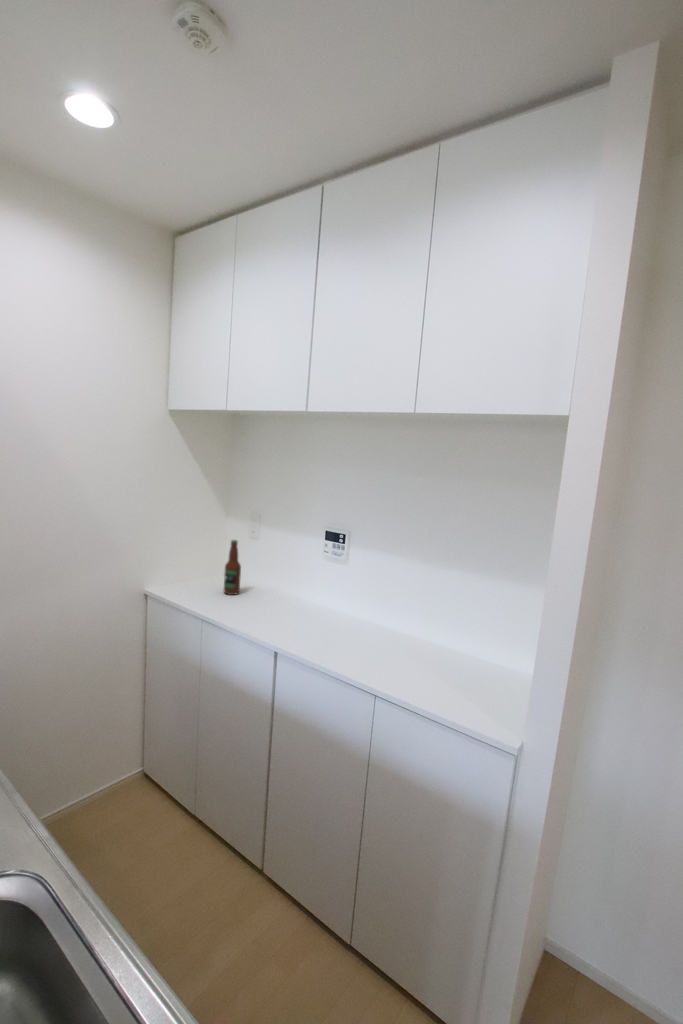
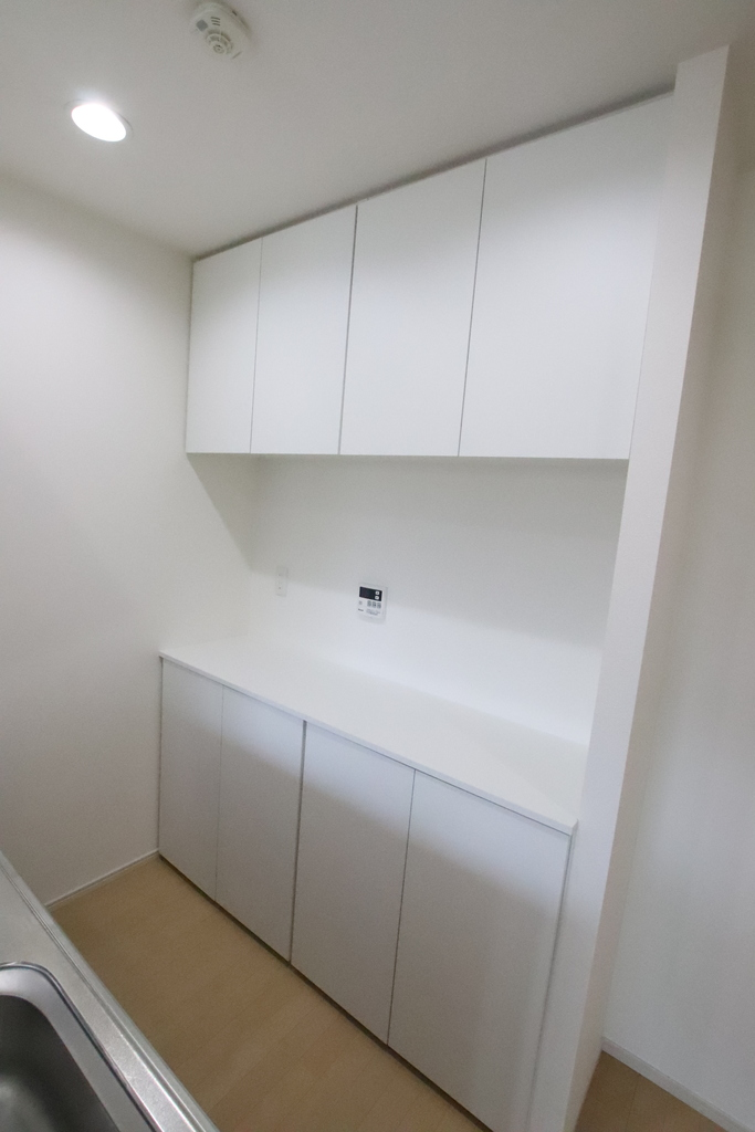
- bottle [223,539,242,596]
